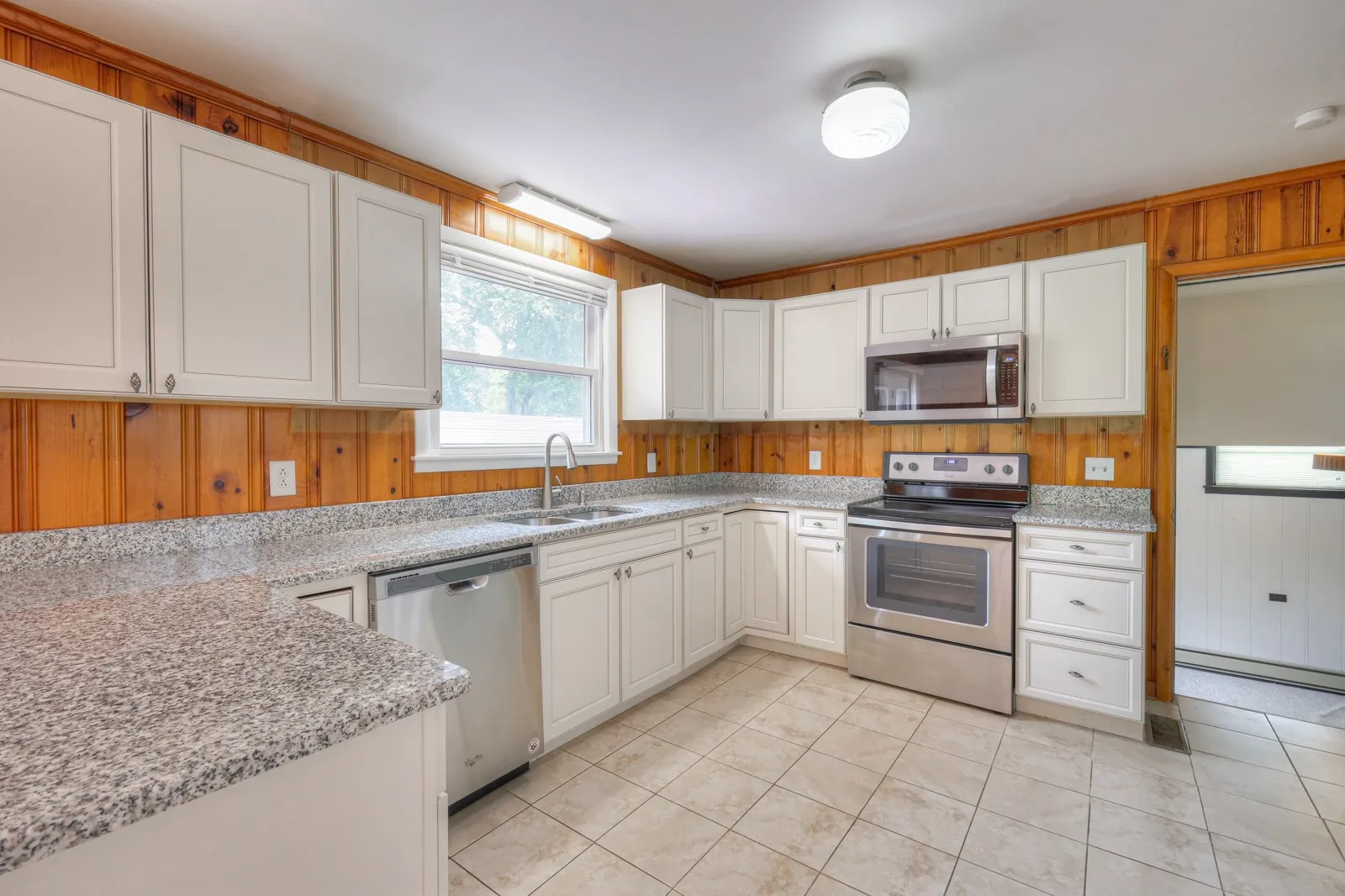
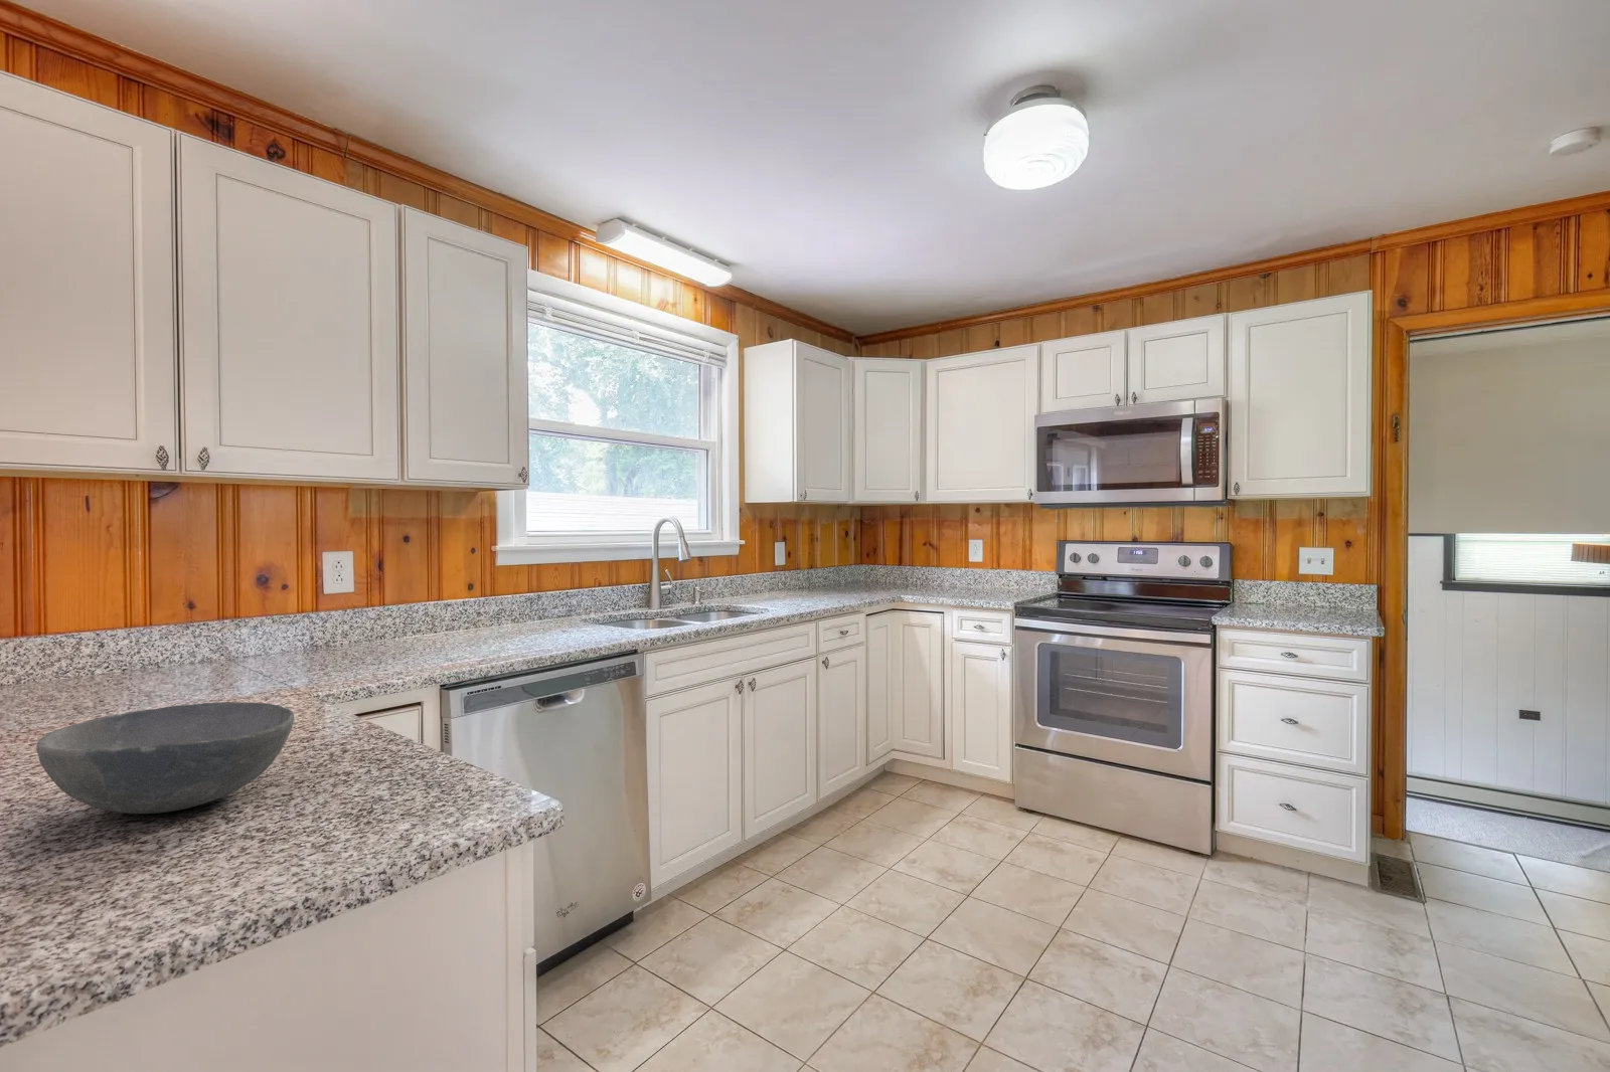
+ bowl [35,701,294,815]
